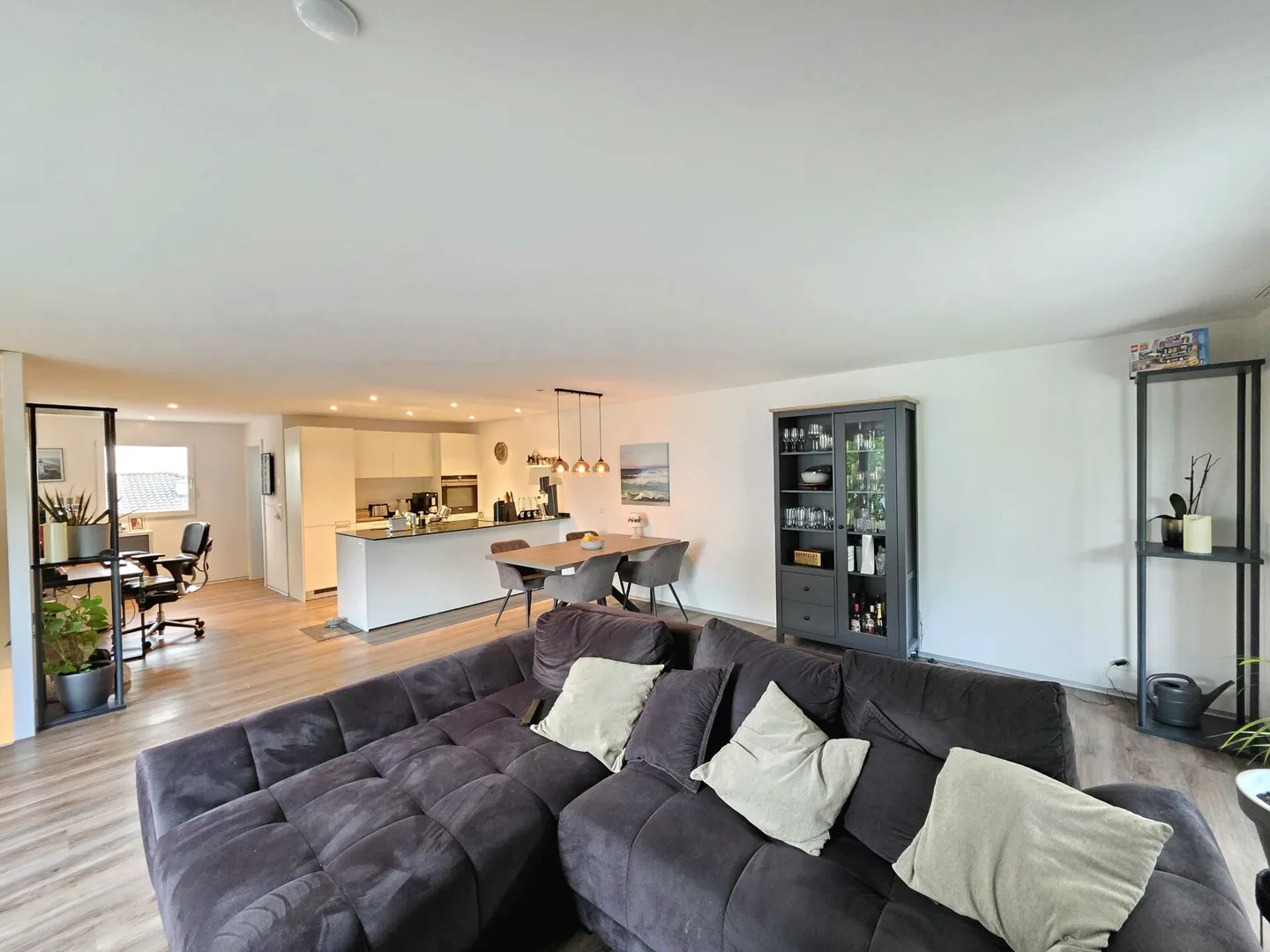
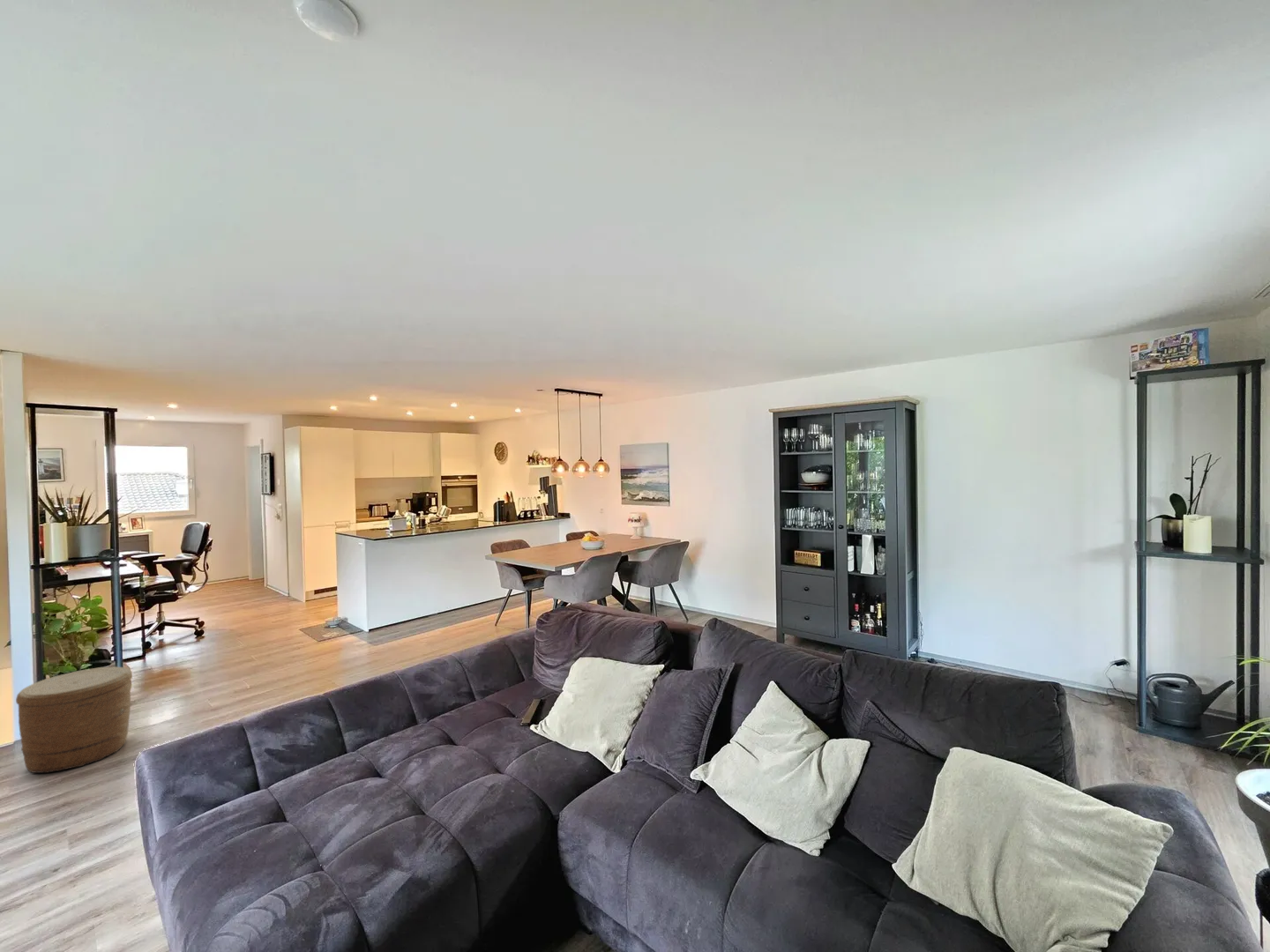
+ woven basket [15,666,133,774]
